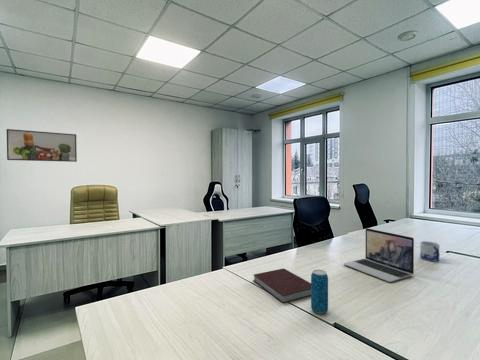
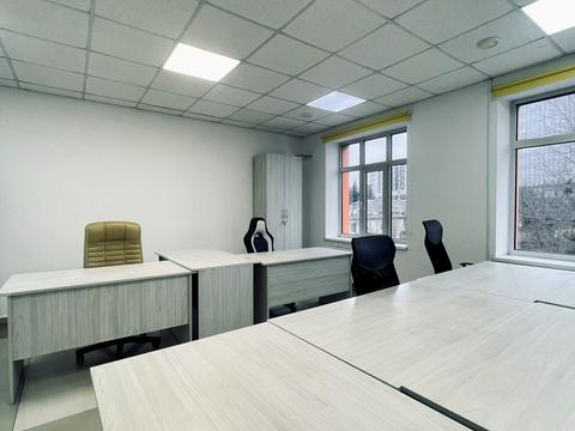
- beverage can [310,269,329,315]
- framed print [6,128,78,163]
- laptop [343,227,415,283]
- mug [419,240,441,262]
- notebook [252,267,311,304]
